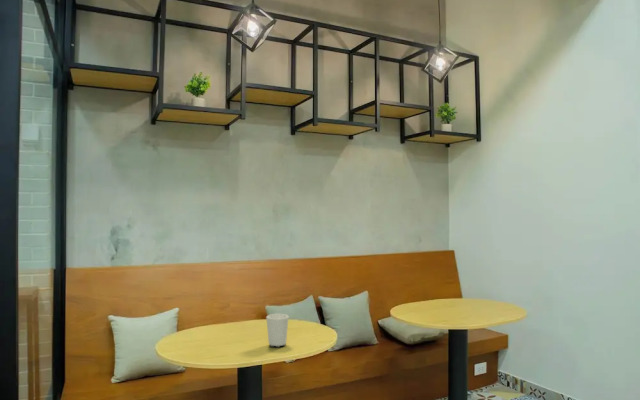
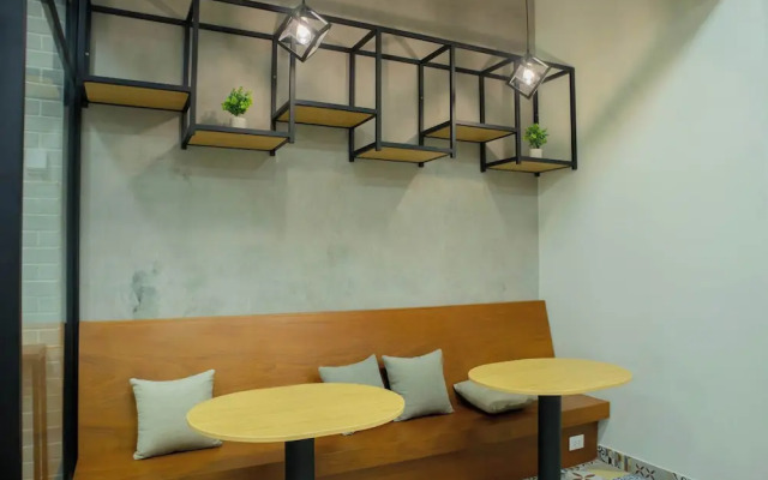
- cup [265,313,290,349]
